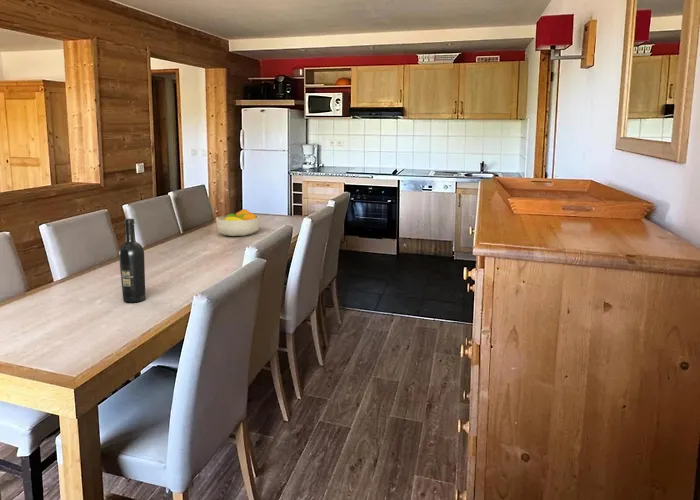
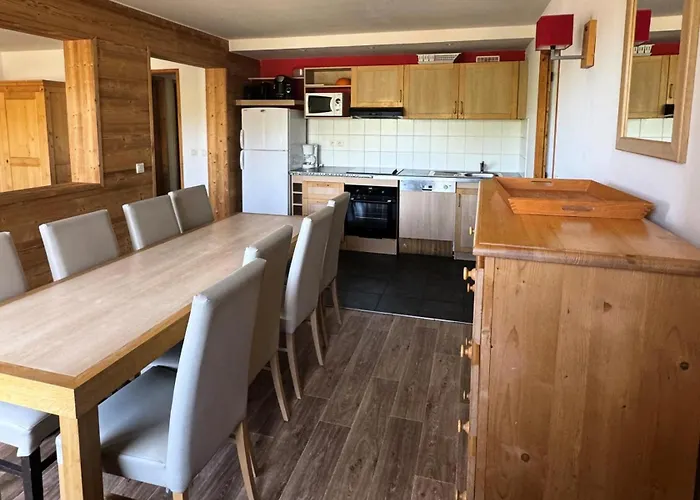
- fruit bowl [215,208,261,237]
- wine bottle [118,218,146,303]
